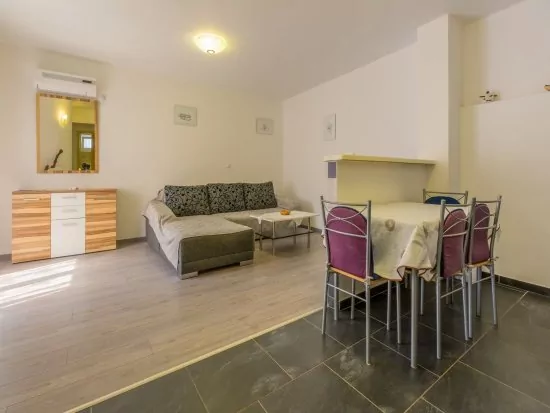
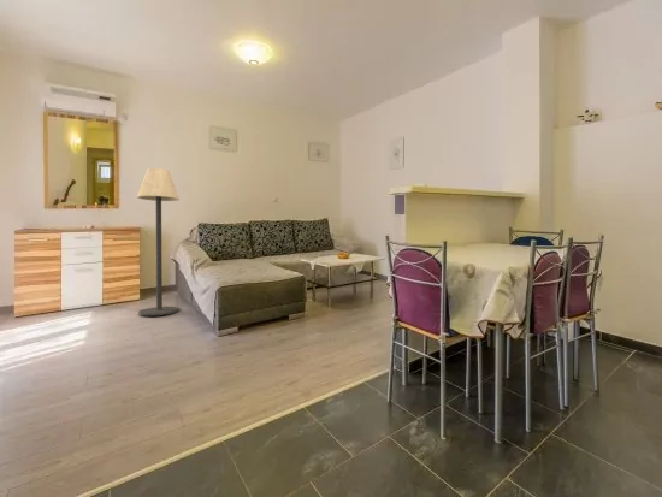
+ floor lamp [136,167,181,316]
